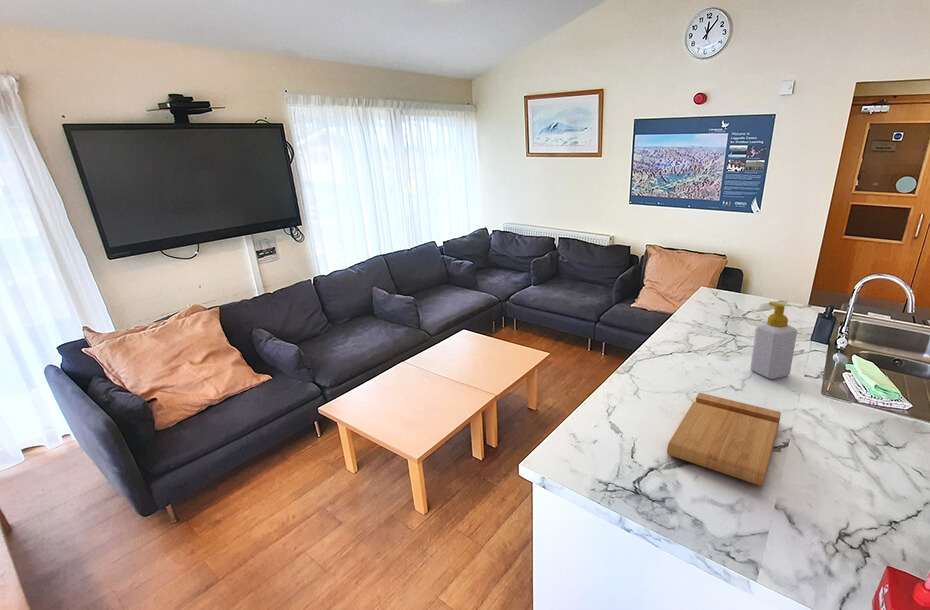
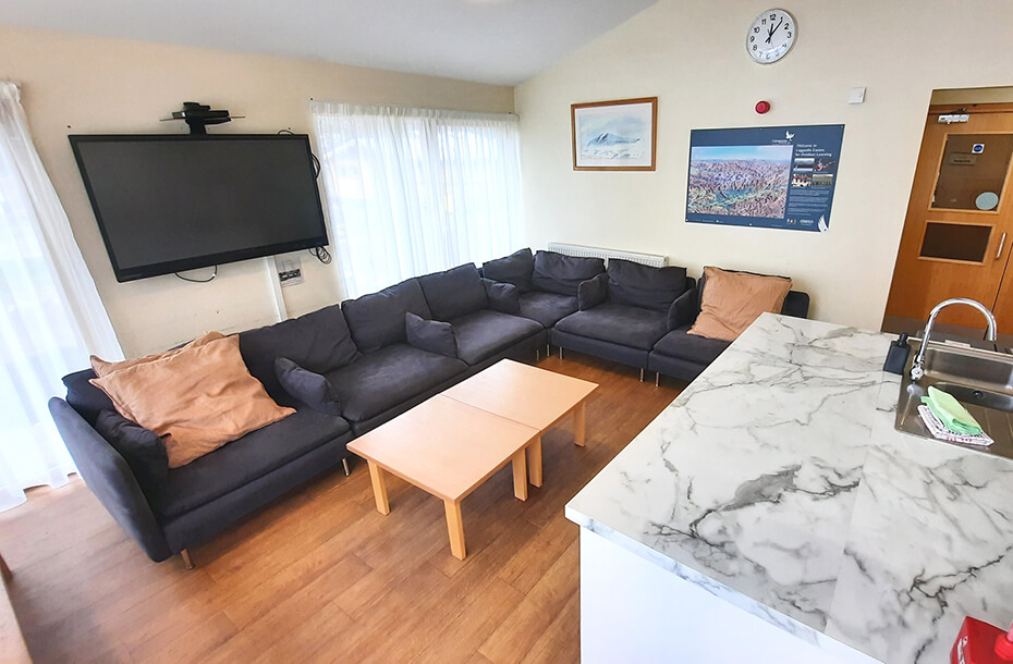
- cutting board [666,392,782,487]
- soap bottle [749,301,798,380]
